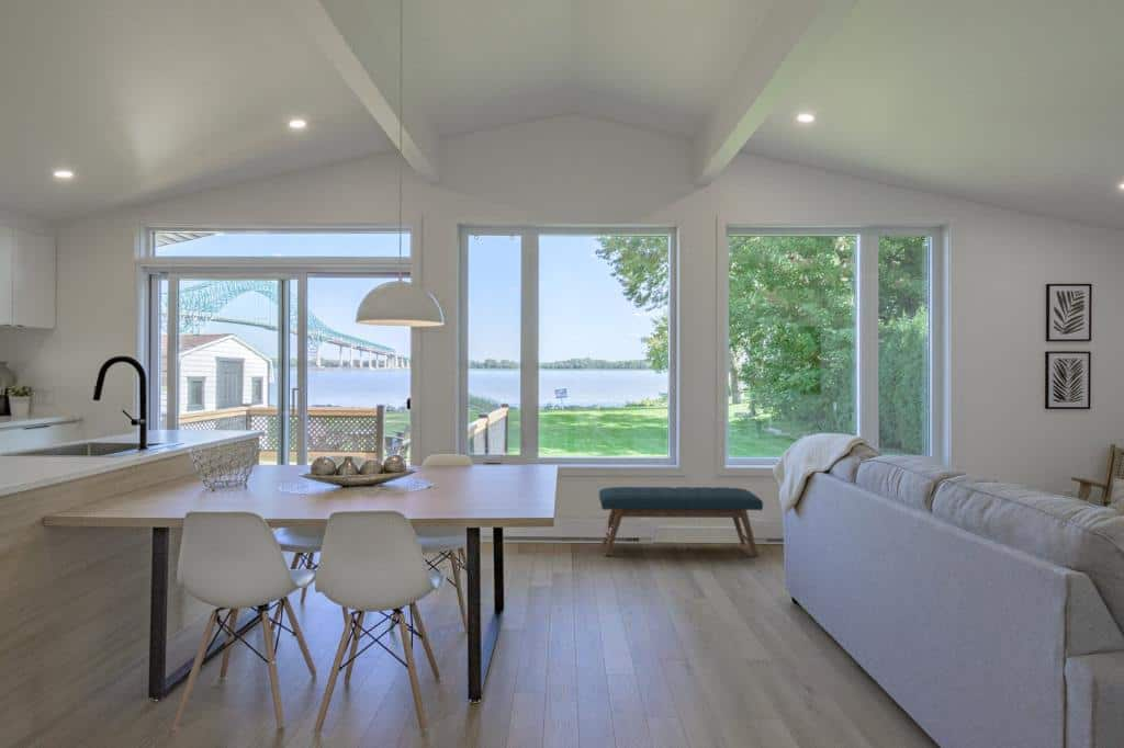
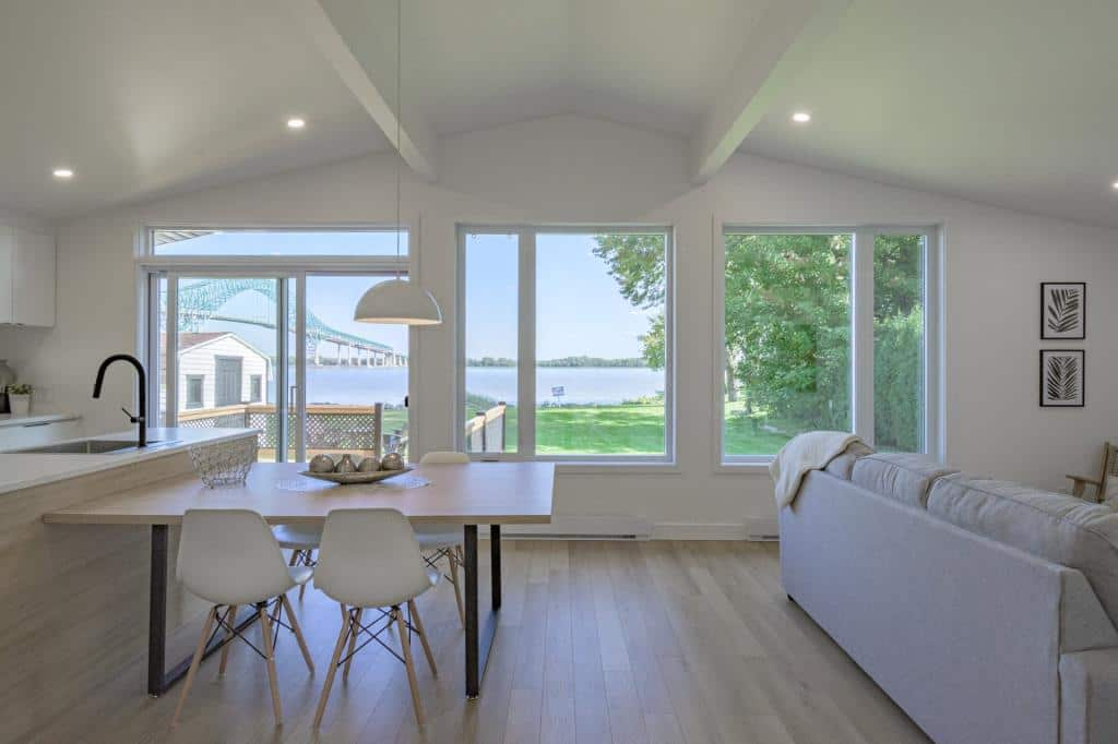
- bench [598,486,764,558]
